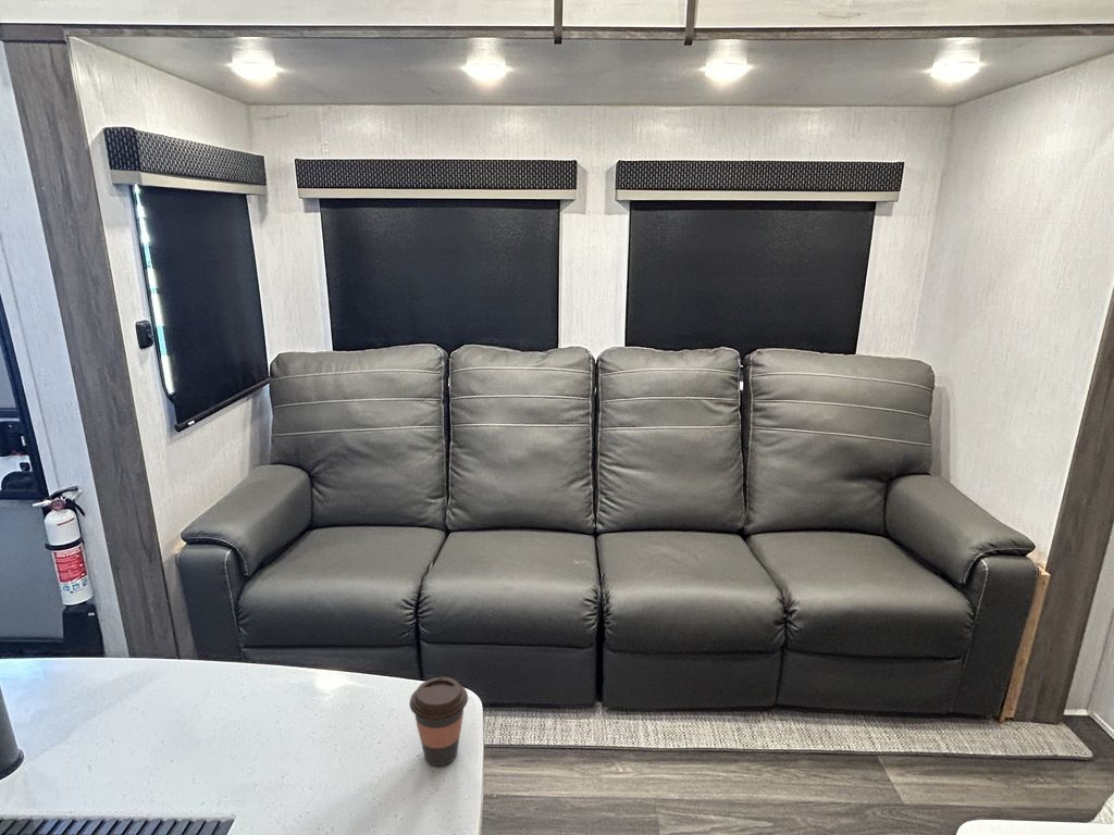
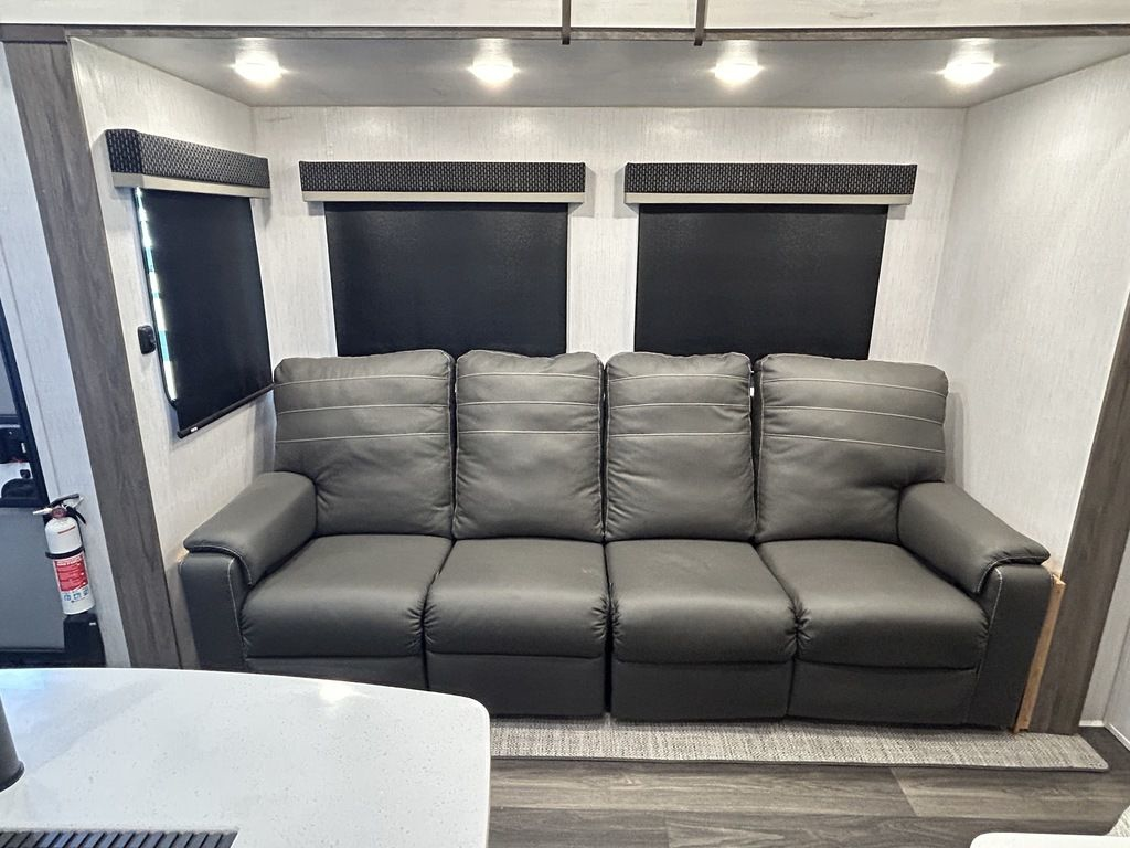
- coffee cup [408,676,469,767]
